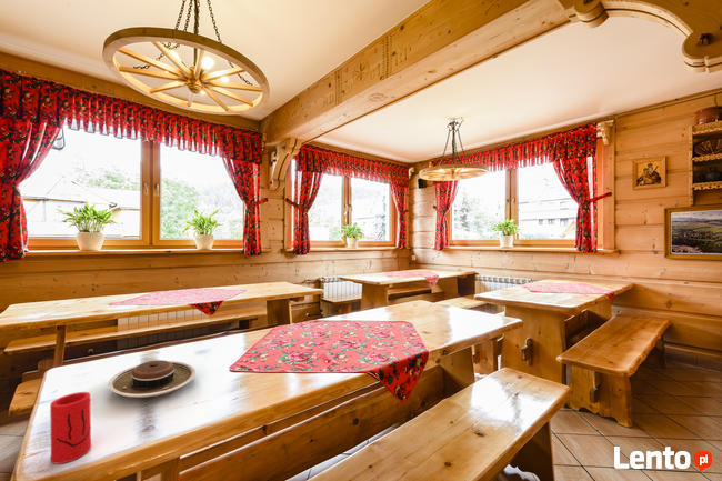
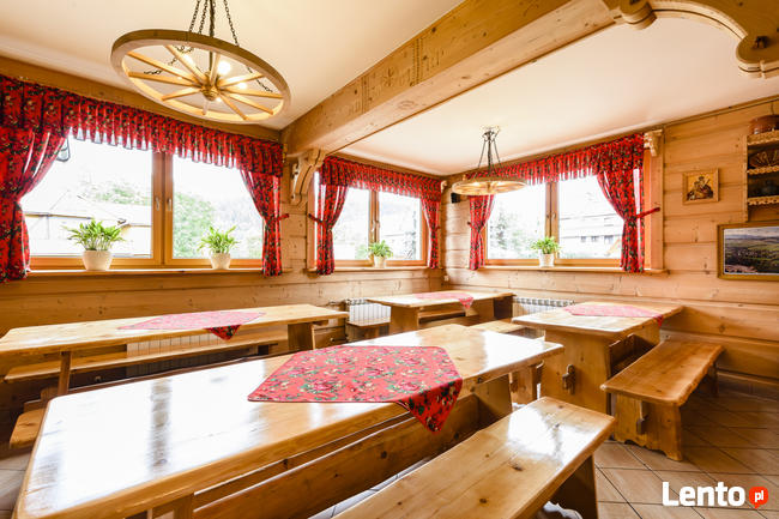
- plate [107,359,197,399]
- cup [49,391,92,464]
